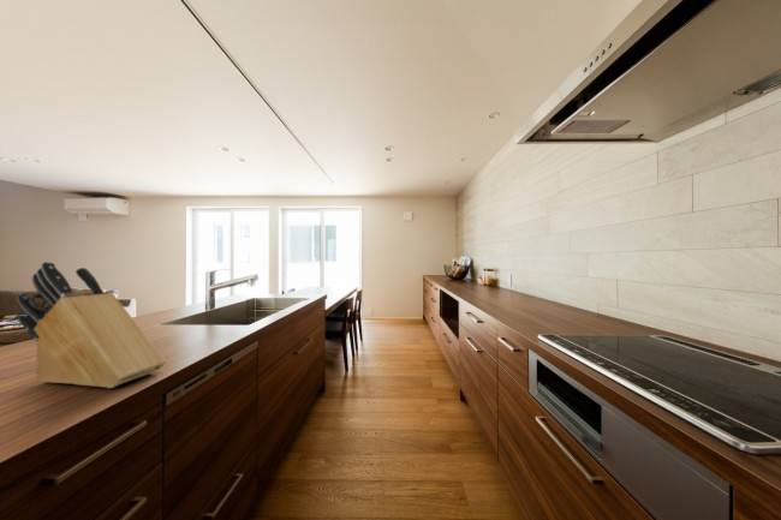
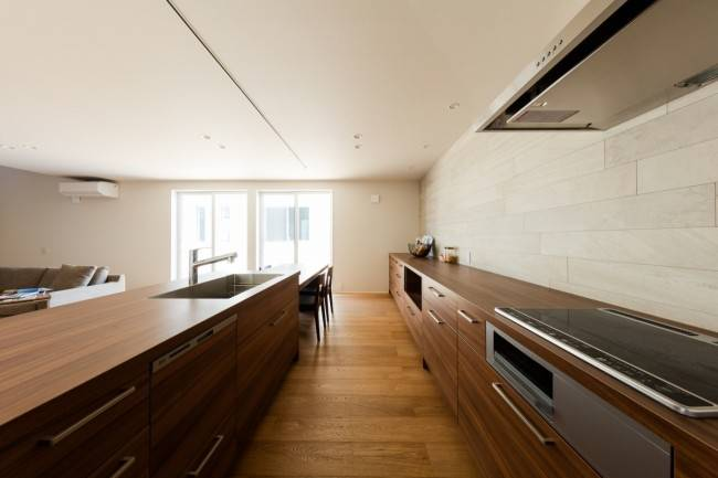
- knife block [16,261,167,389]
